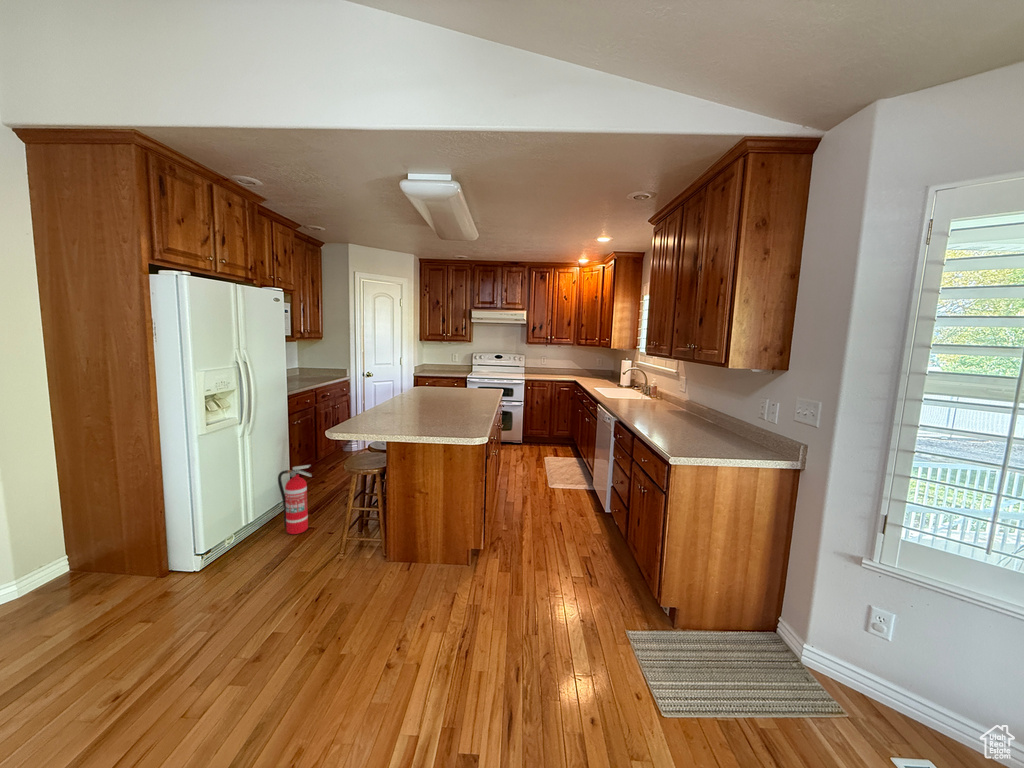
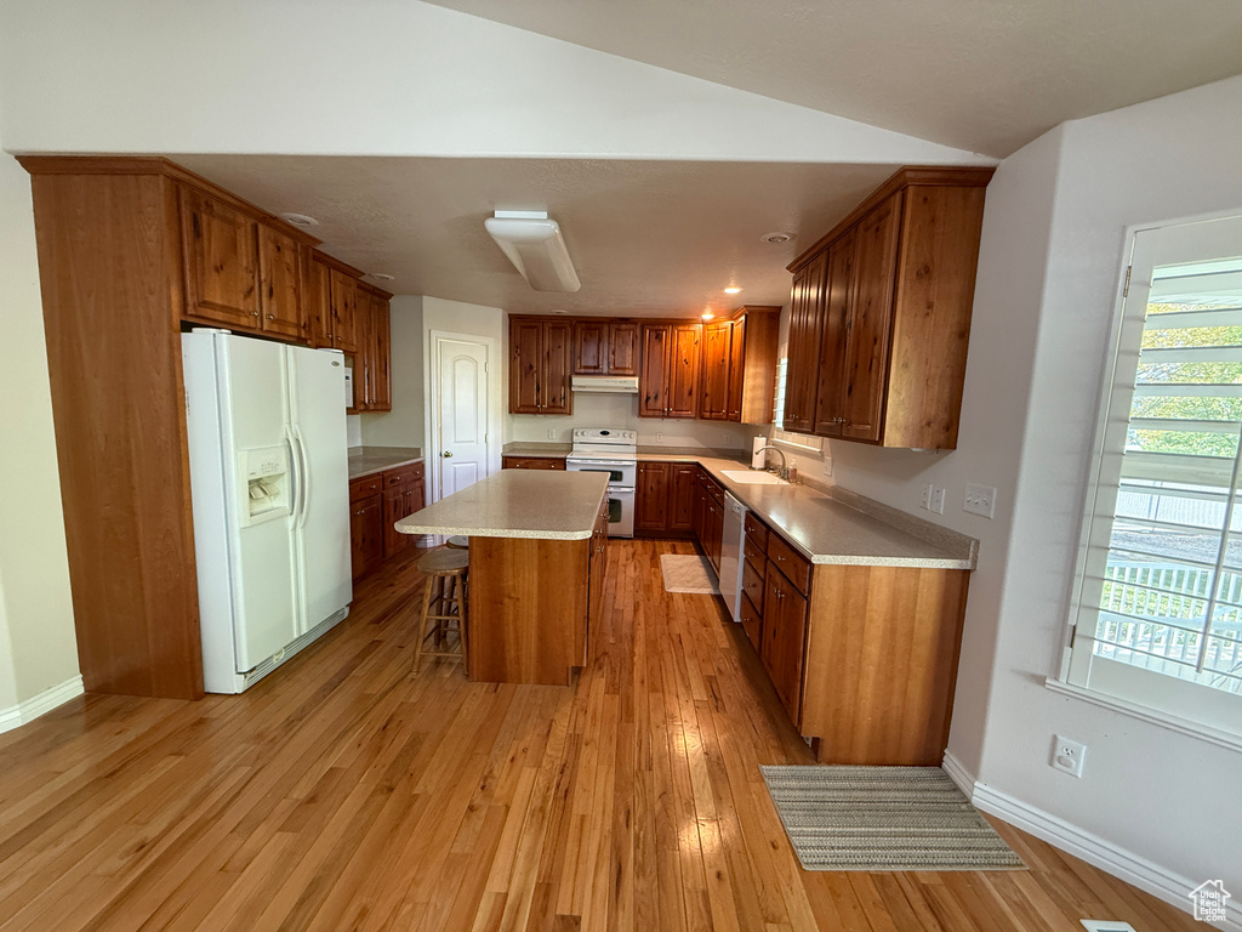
- fire extinguisher [277,464,313,535]
